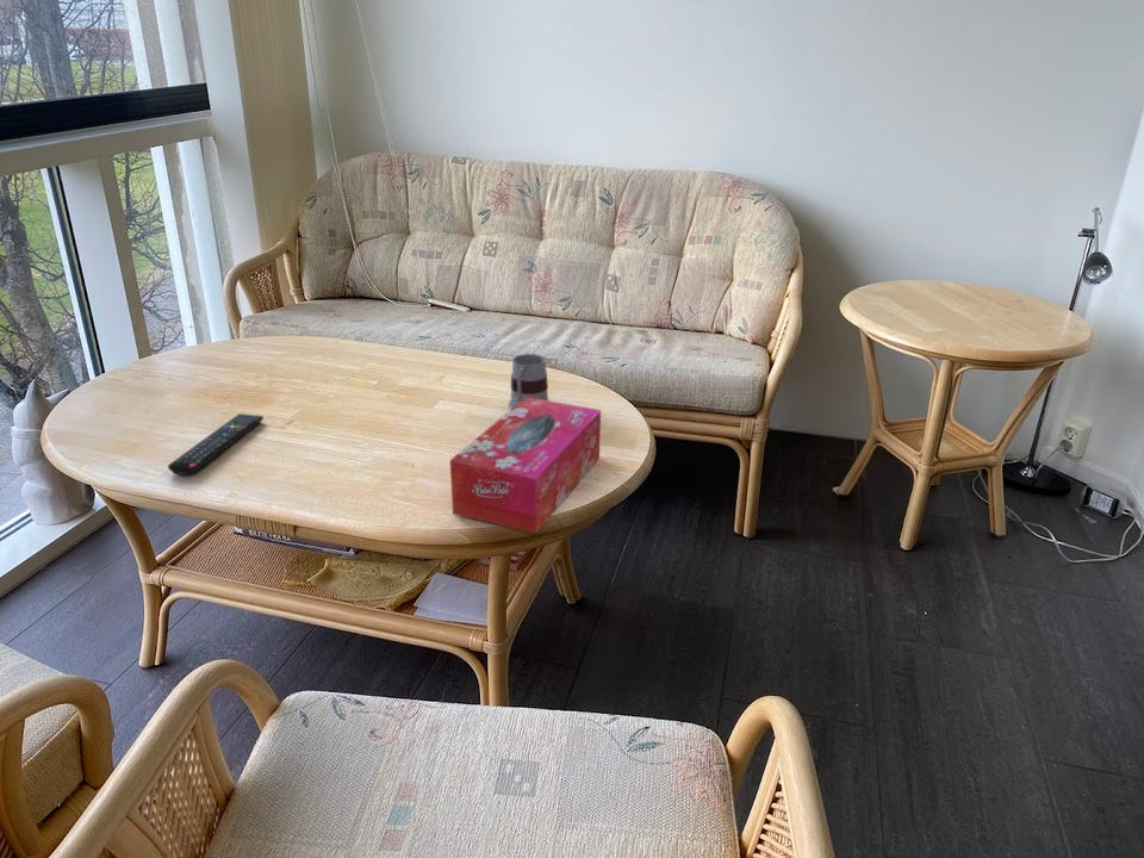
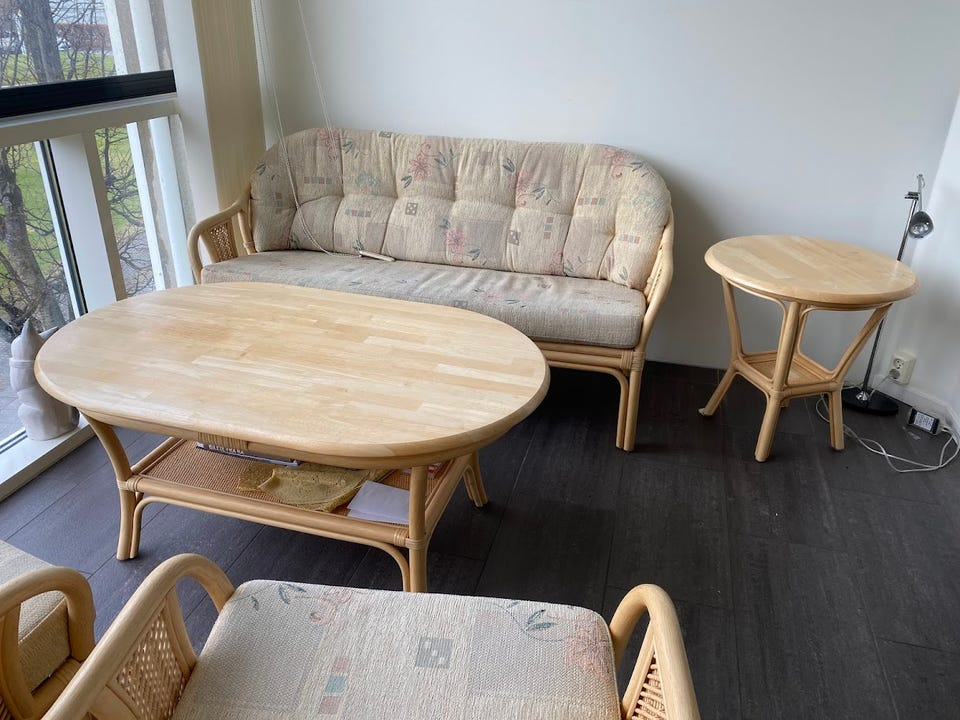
- mug [508,353,549,410]
- tissue box [449,397,602,535]
- remote control [167,412,265,477]
